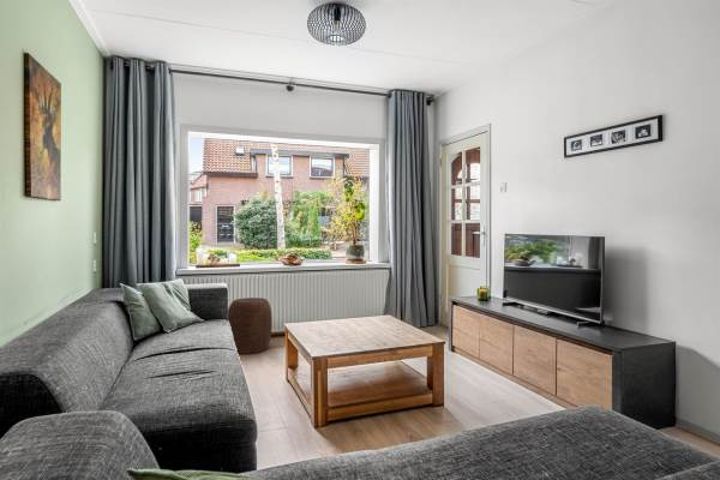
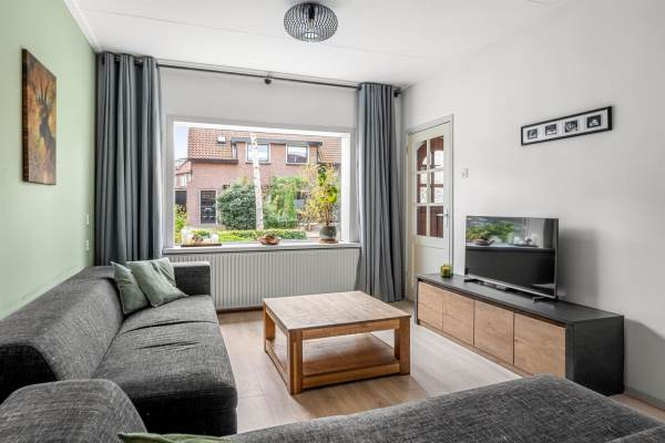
- stool [227,296,274,355]
